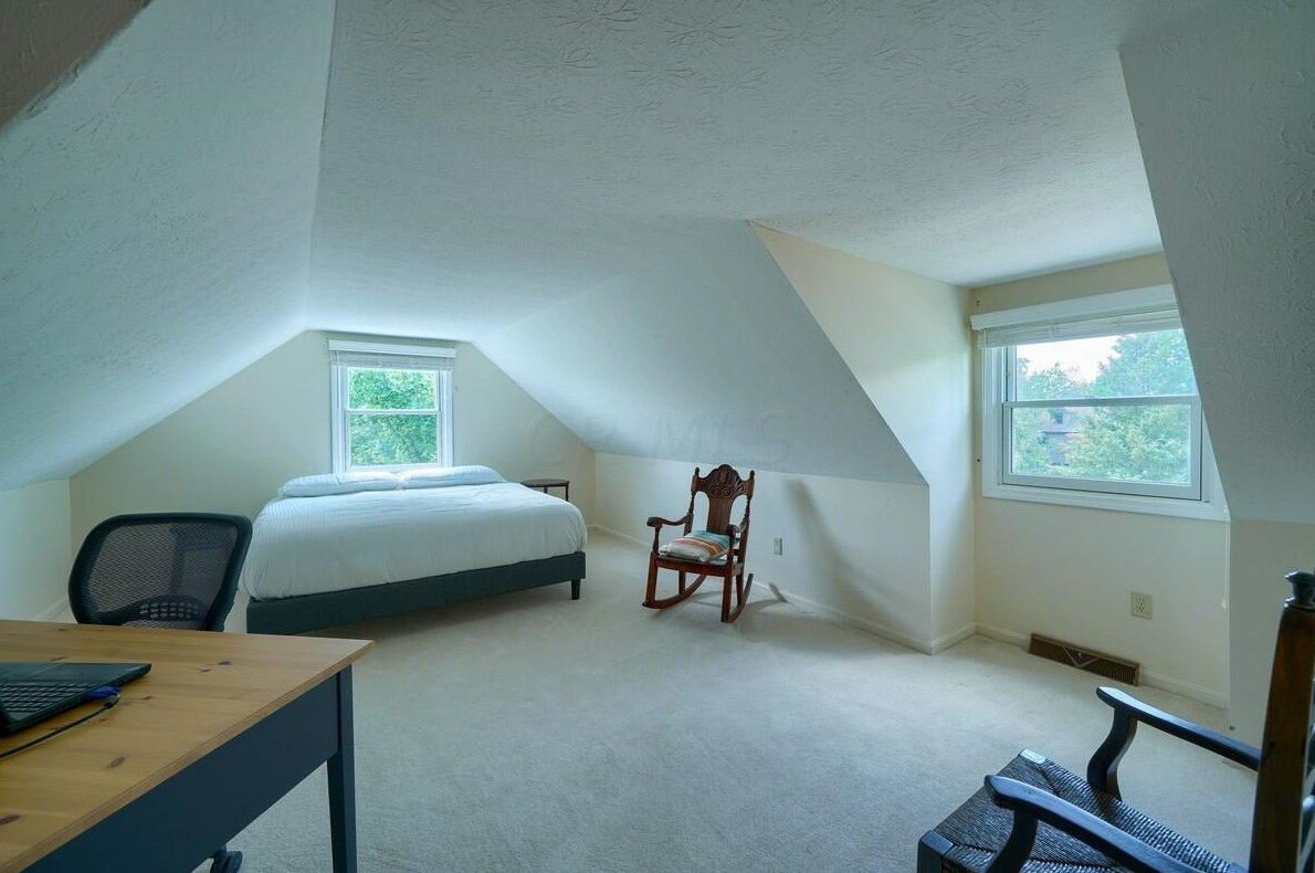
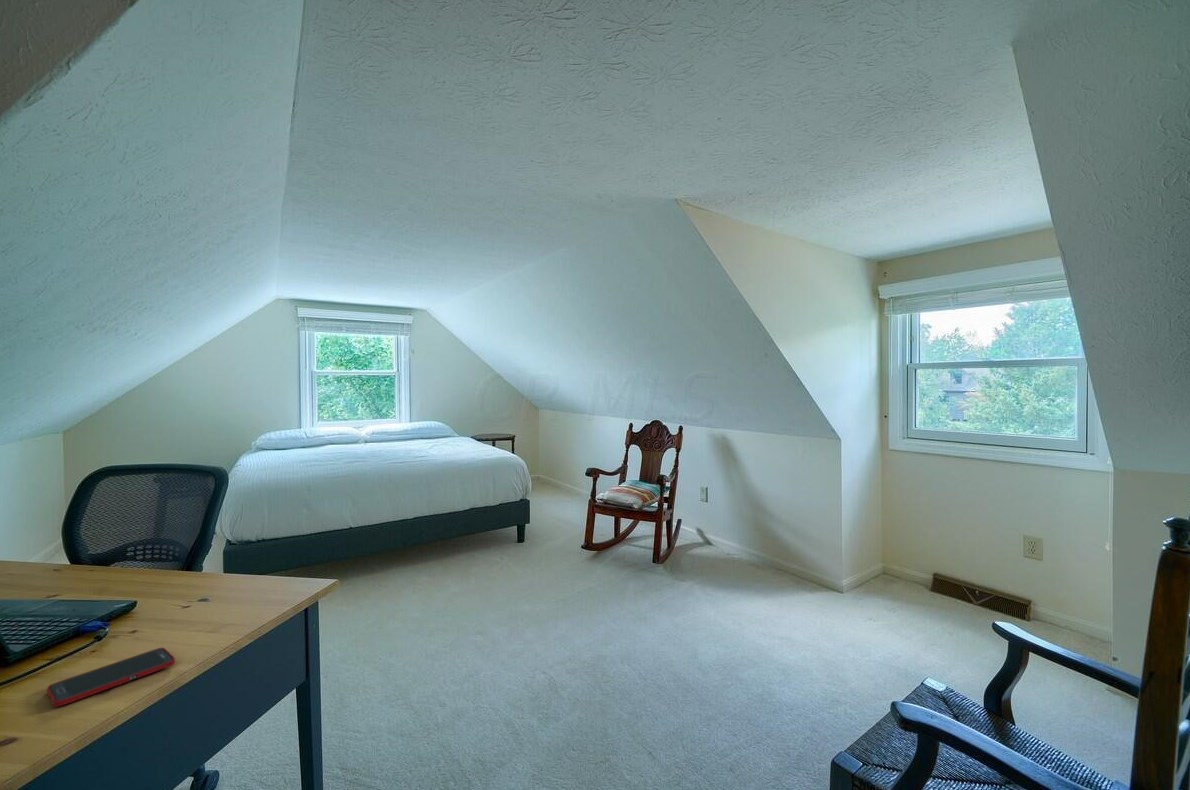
+ cell phone [46,647,176,708]
